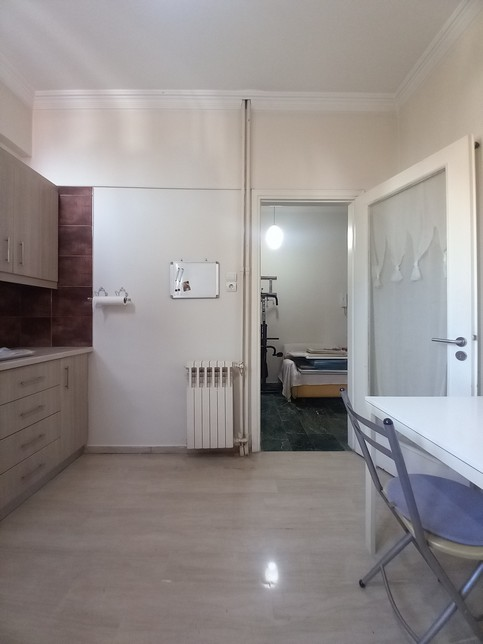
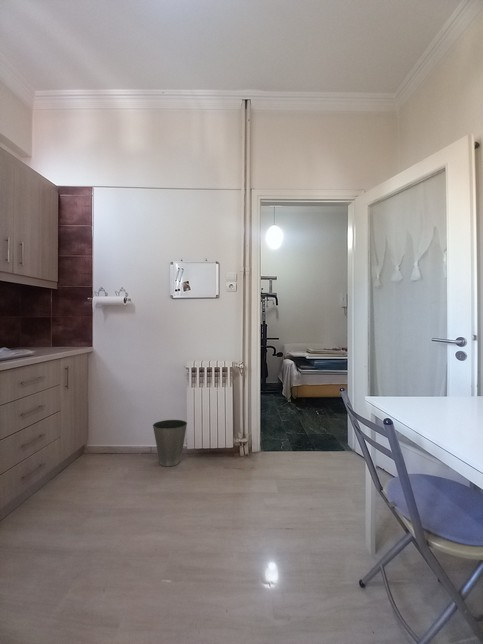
+ waste basket [152,419,188,467]
